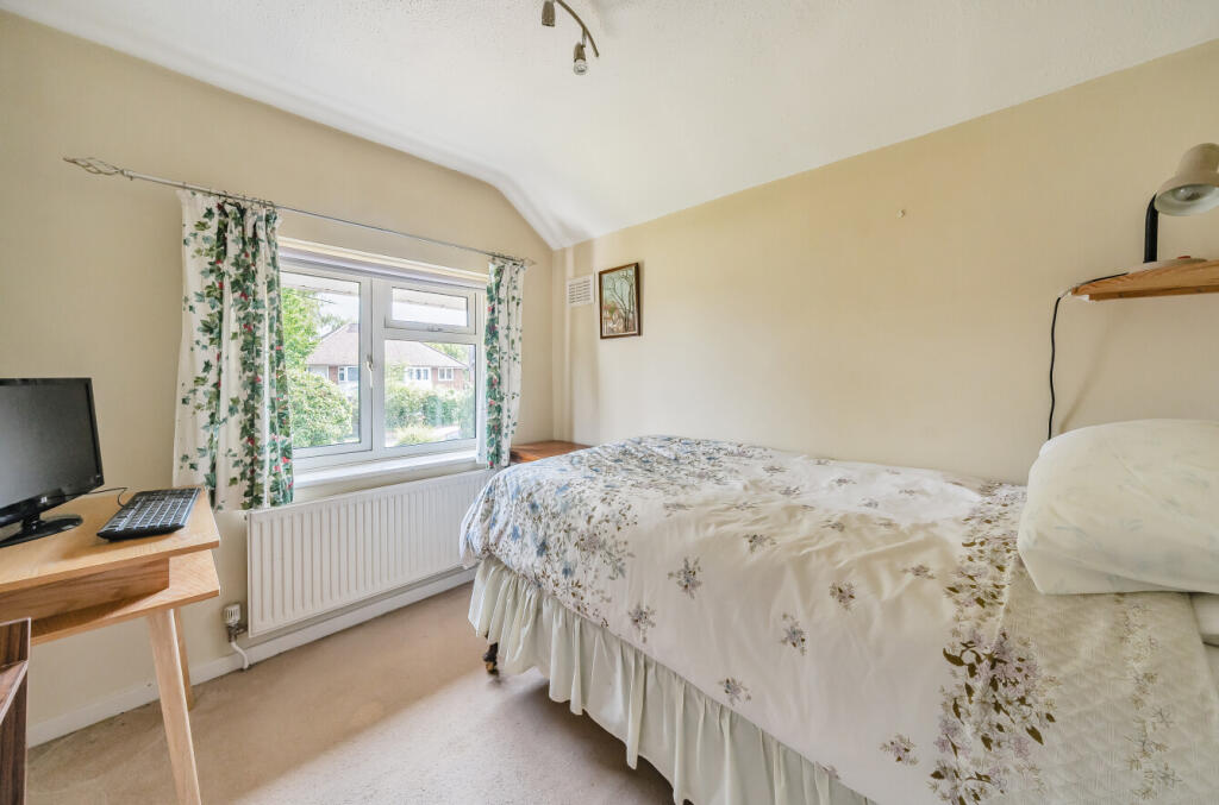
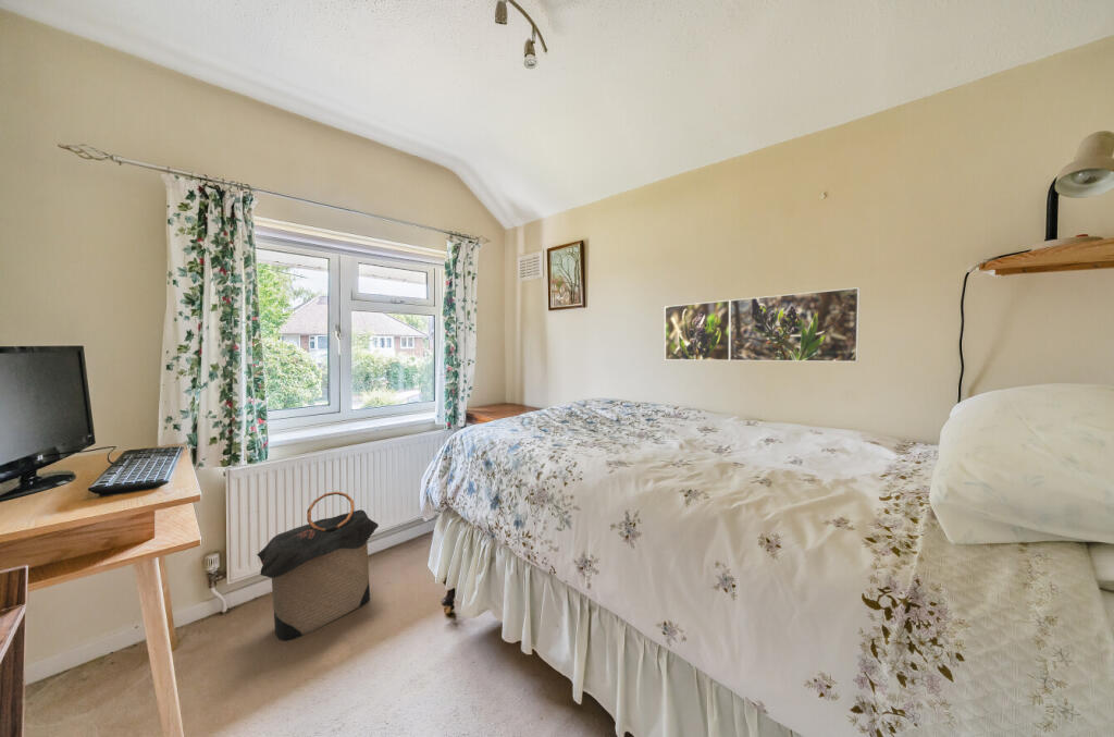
+ laundry hamper [256,490,380,642]
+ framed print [664,286,861,364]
